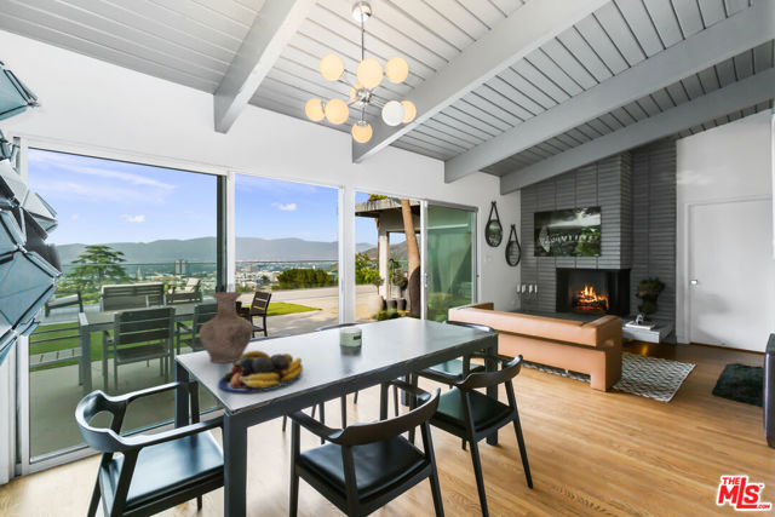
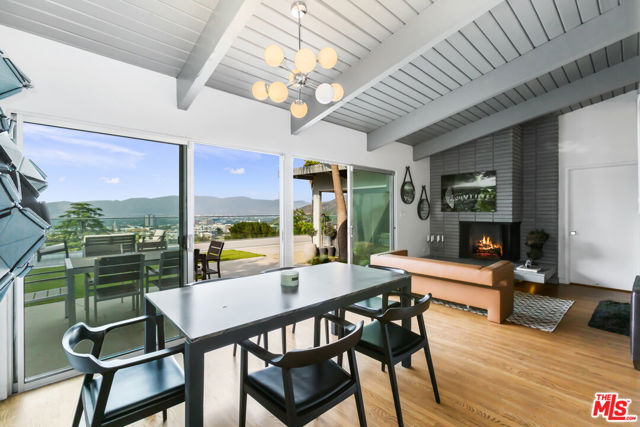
- vase [199,291,254,364]
- fruit bowl [217,350,304,395]
